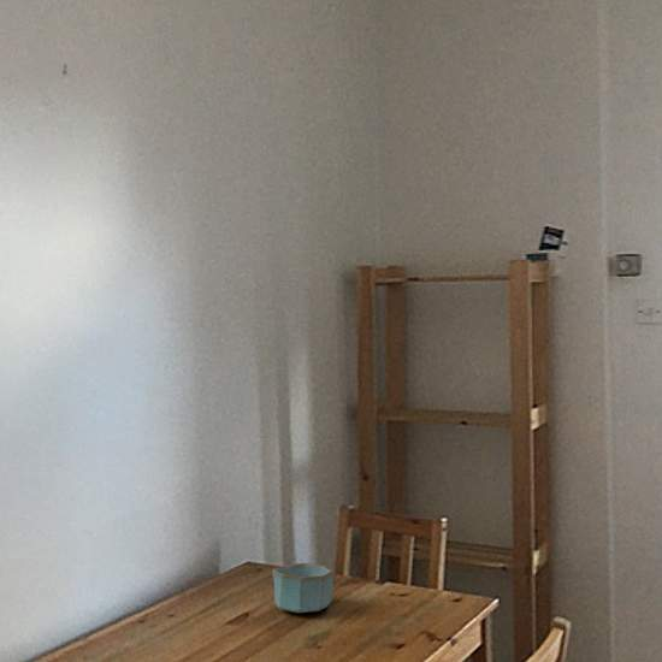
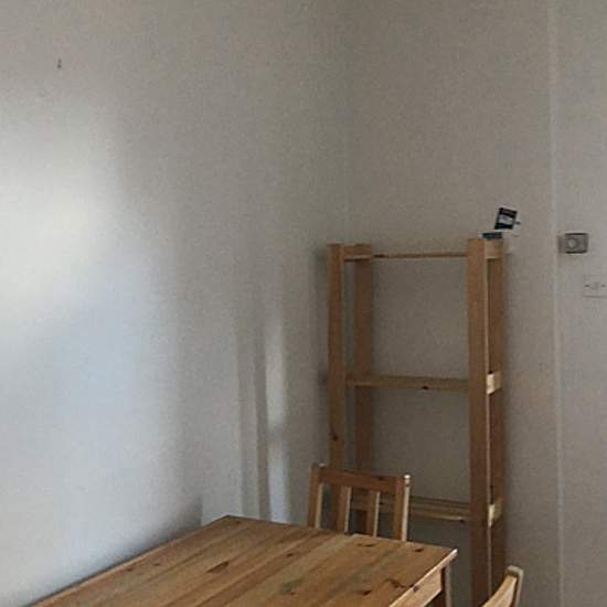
- bowl [271,562,335,614]
